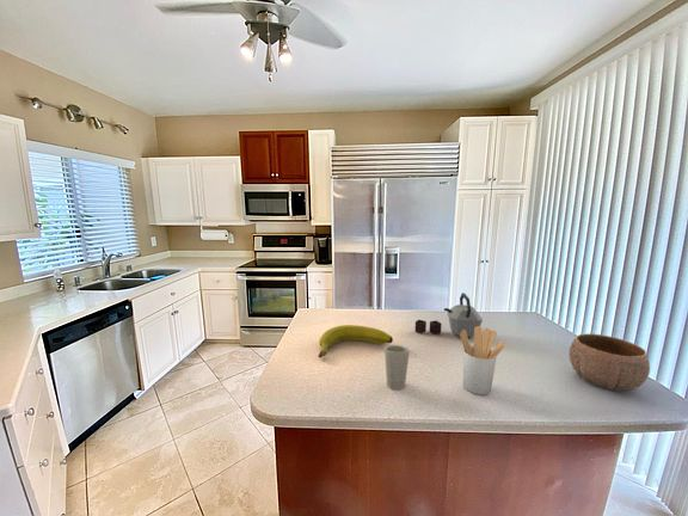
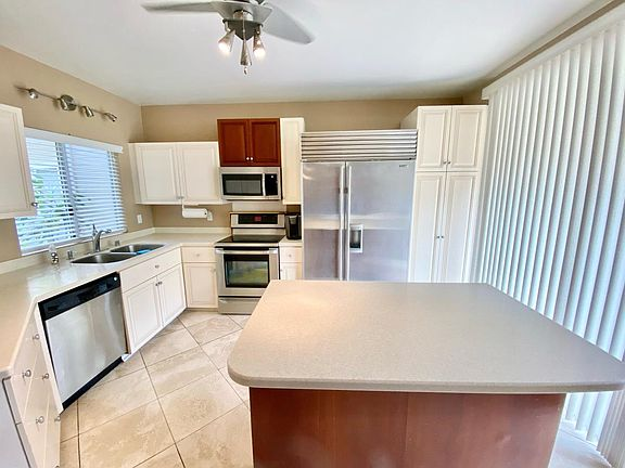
- banana [317,324,394,358]
- kettle [414,291,484,338]
- utensil holder [460,326,506,395]
- bowl [567,333,651,392]
- cup [383,344,411,391]
